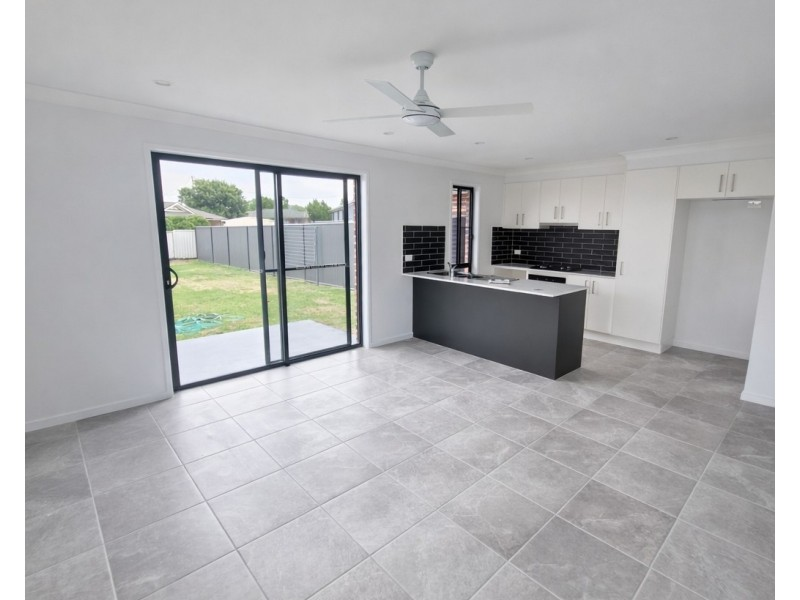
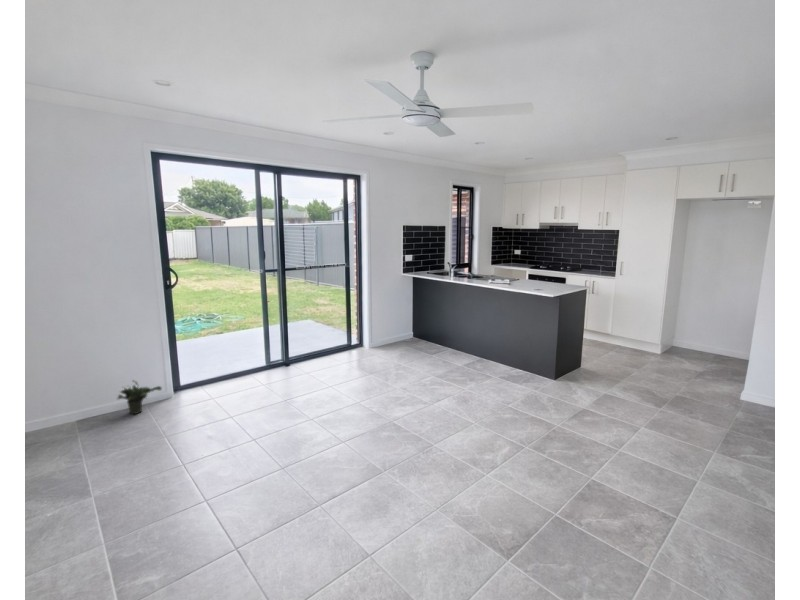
+ potted plant [116,379,163,415]
